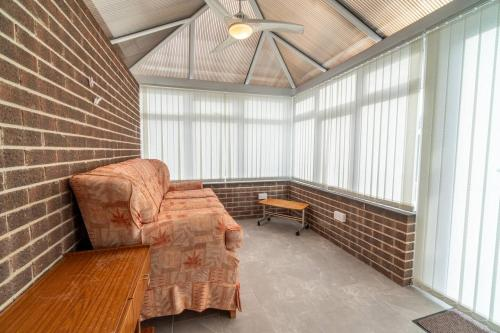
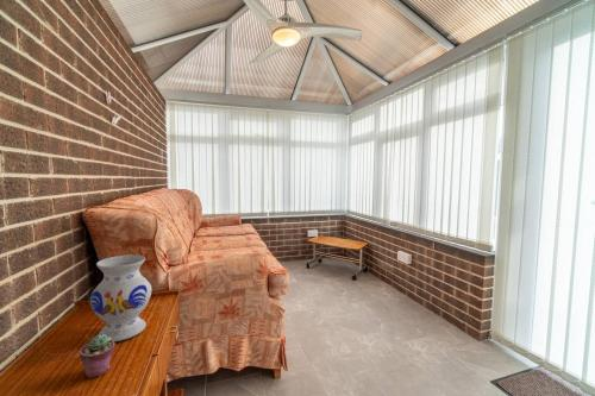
+ vase [89,253,152,342]
+ potted succulent [79,334,115,379]
